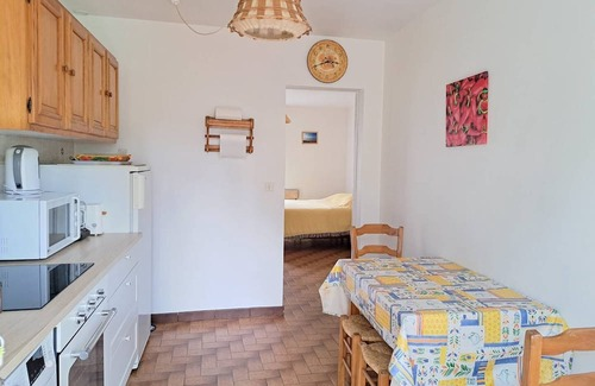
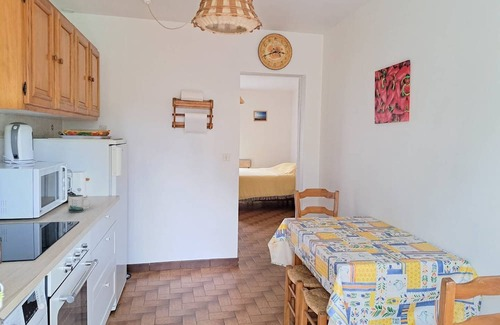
+ mug [67,194,91,213]
